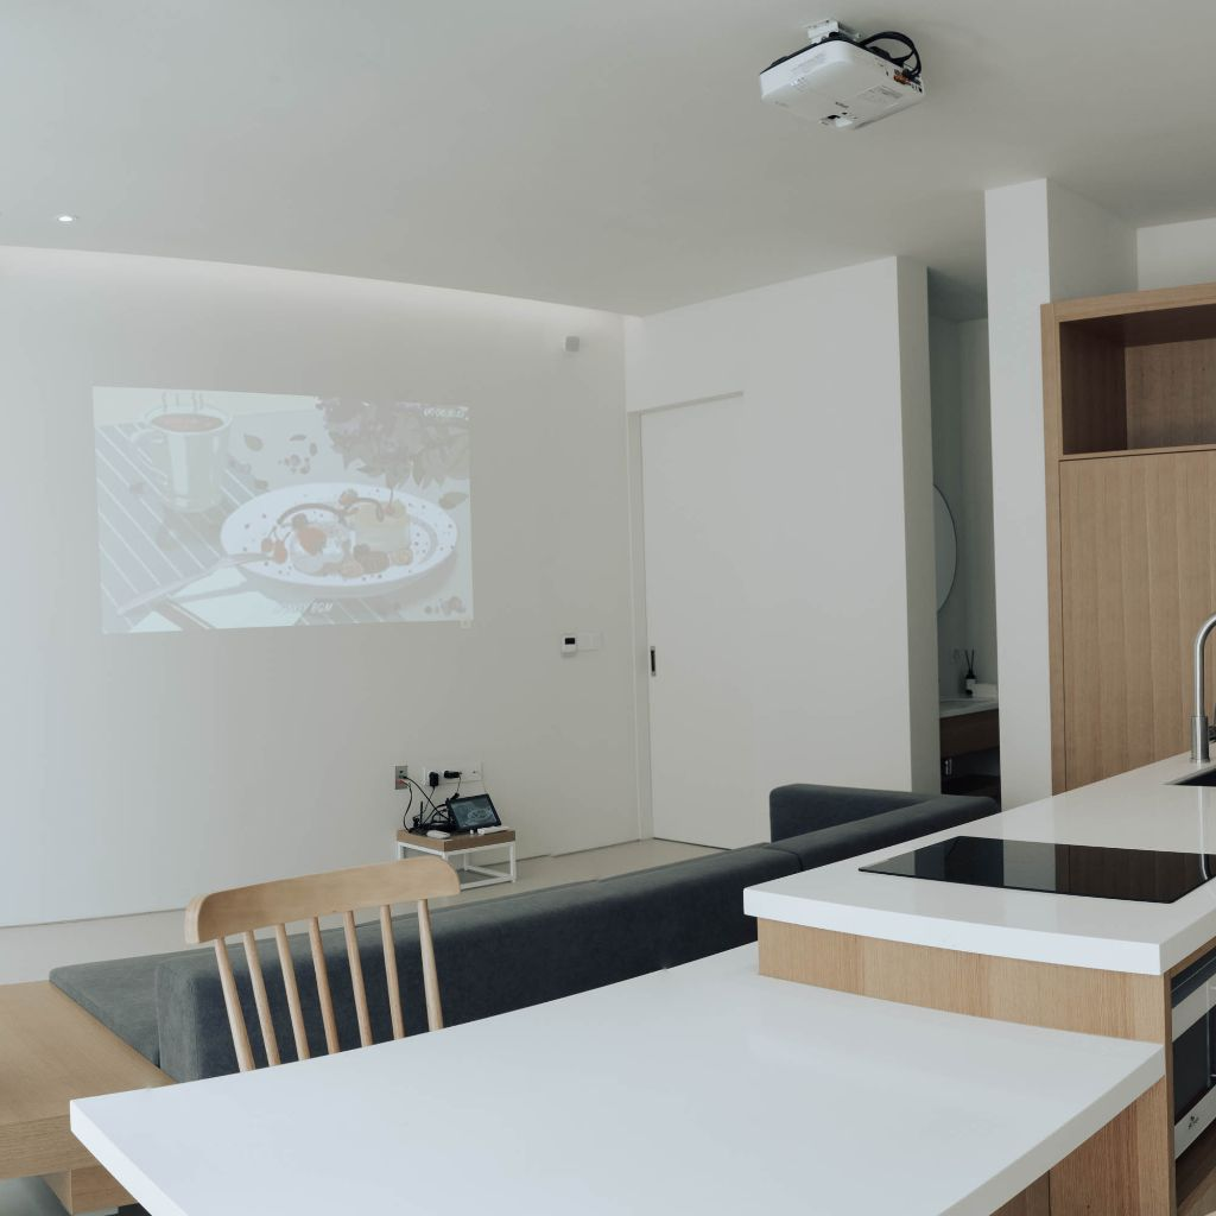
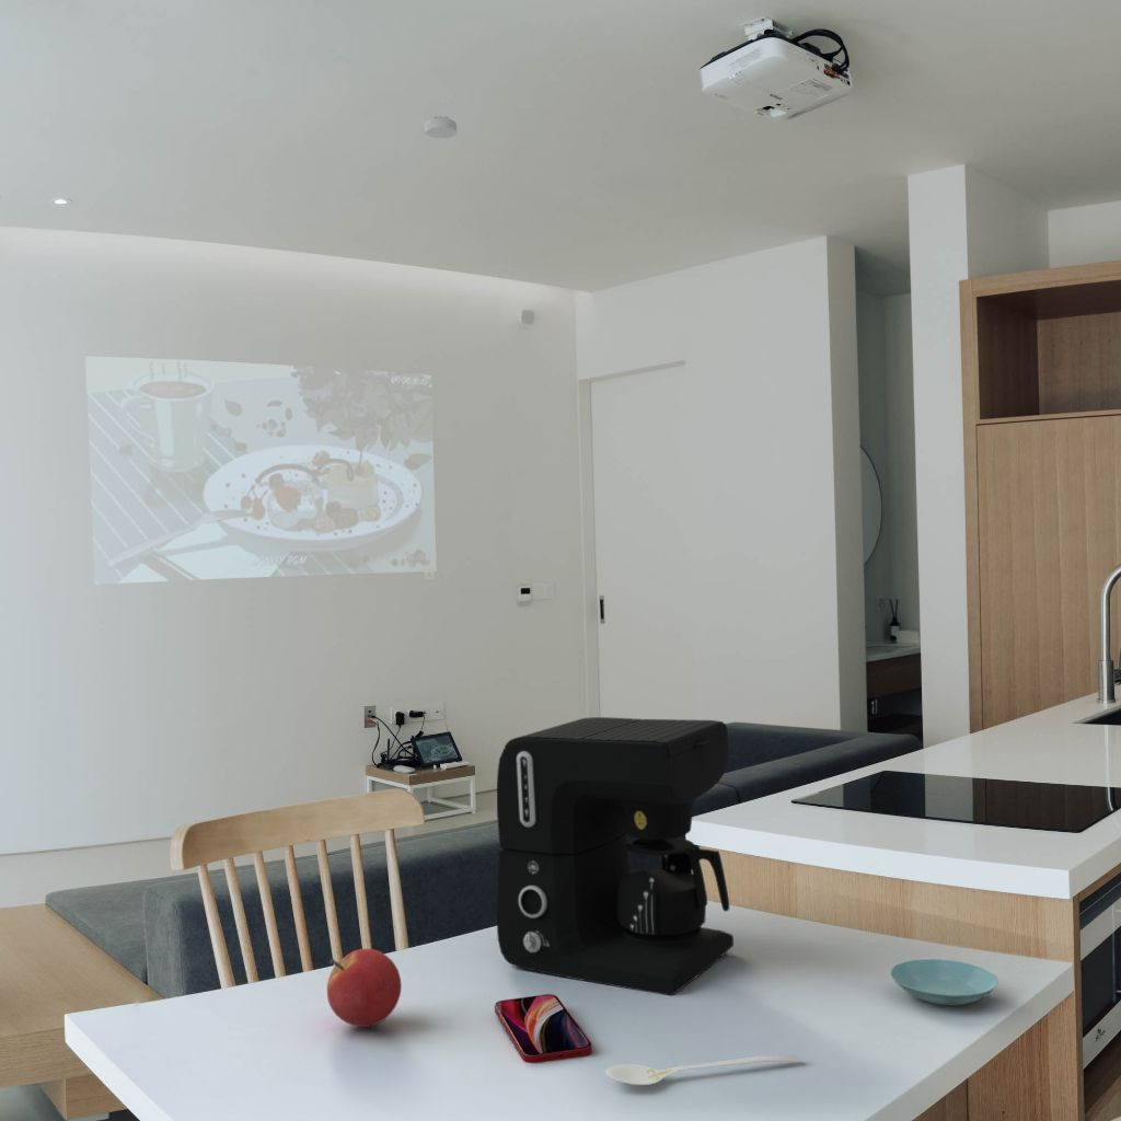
+ stirrer [604,1053,800,1086]
+ coffee maker [496,716,735,996]
+ smartphone [494,993,593,1064]
+ smoke detector [425,115,458,139]
+ fruit [326,948,403,1028]
+ saucer [889,958,999,1007]
